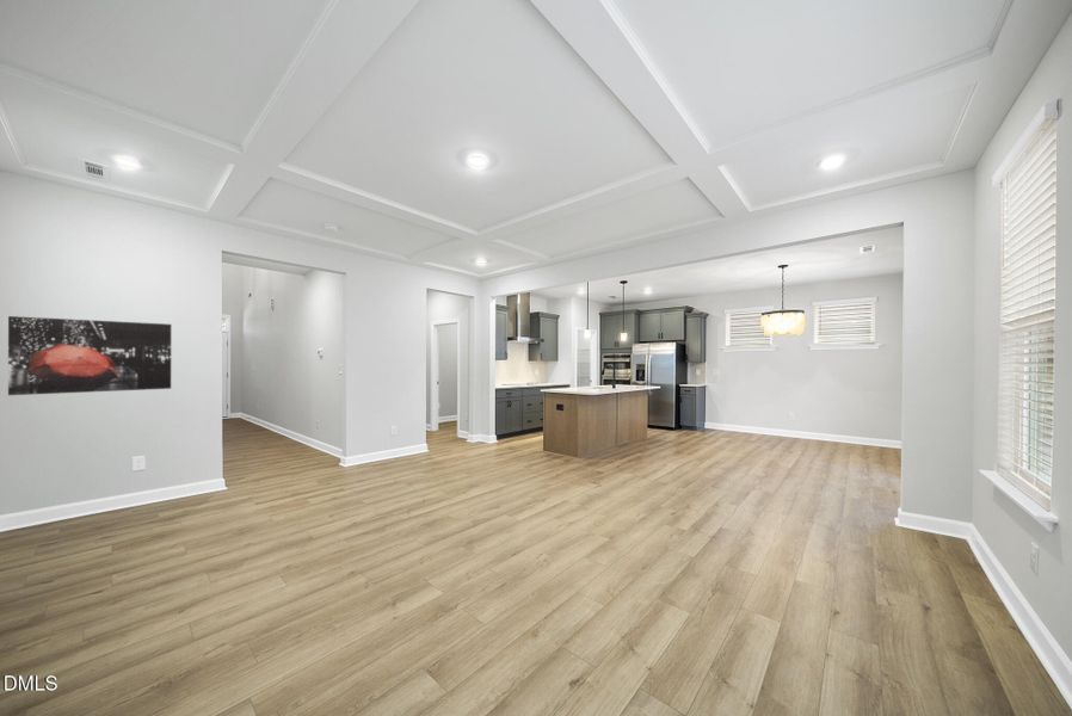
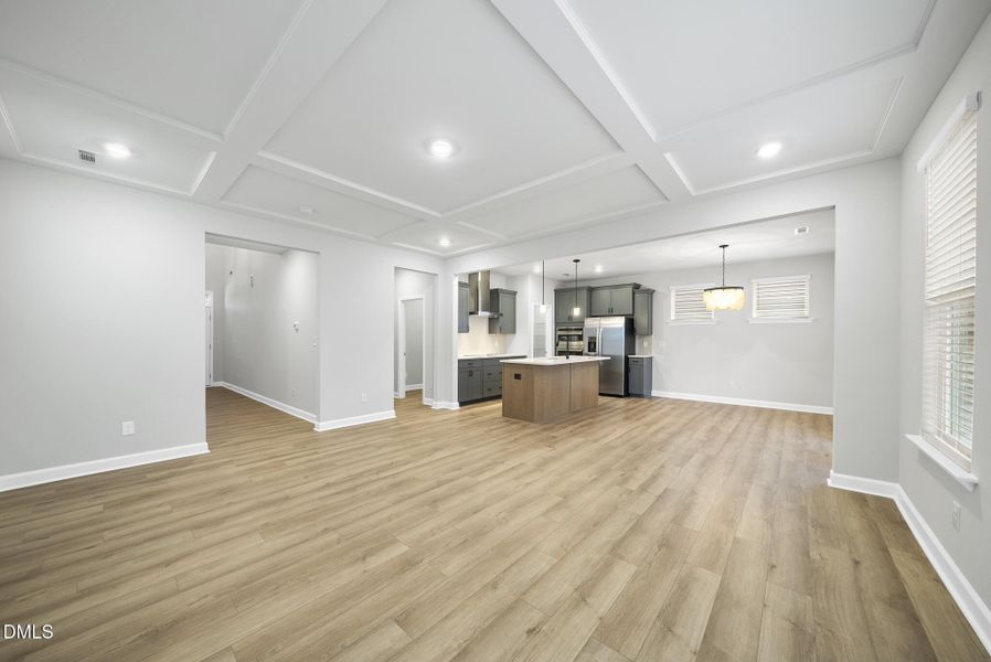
- wall art [7,315,173,396]
